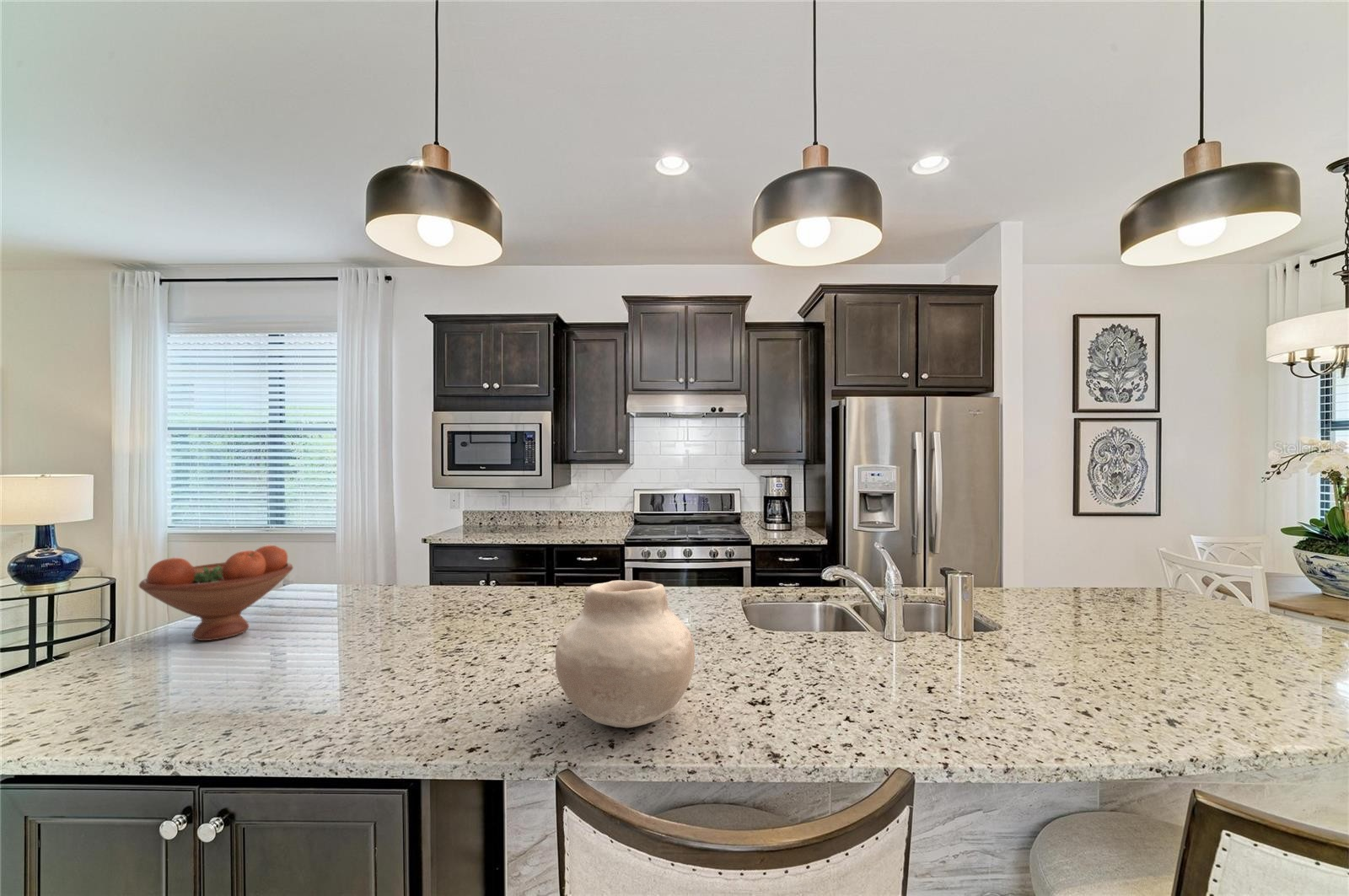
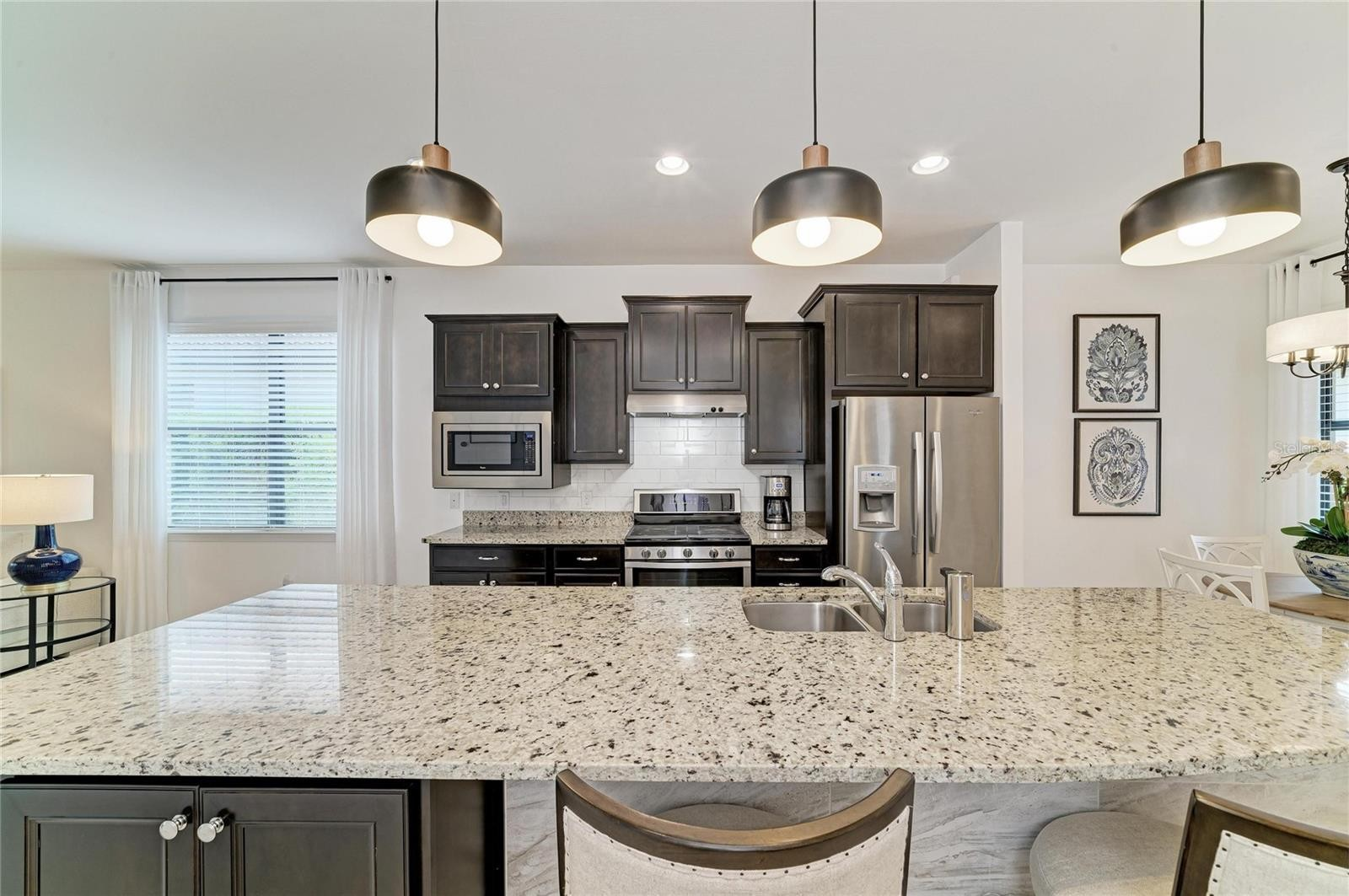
- fruit bowl [138,544,294,641]
- vase [555,579,696,729]
